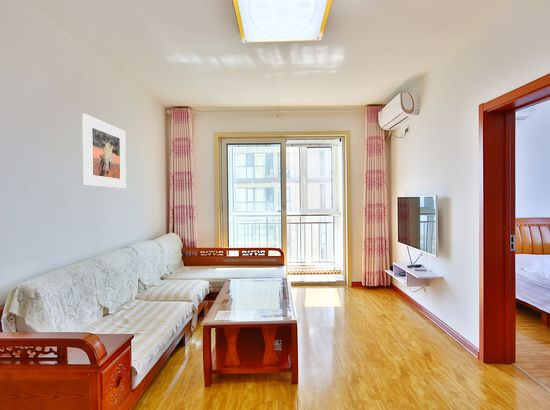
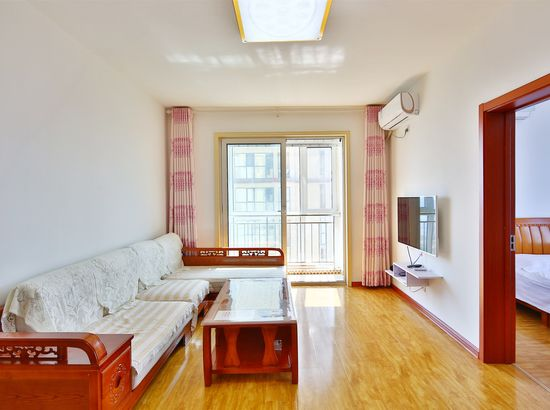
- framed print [81,113,127,190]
